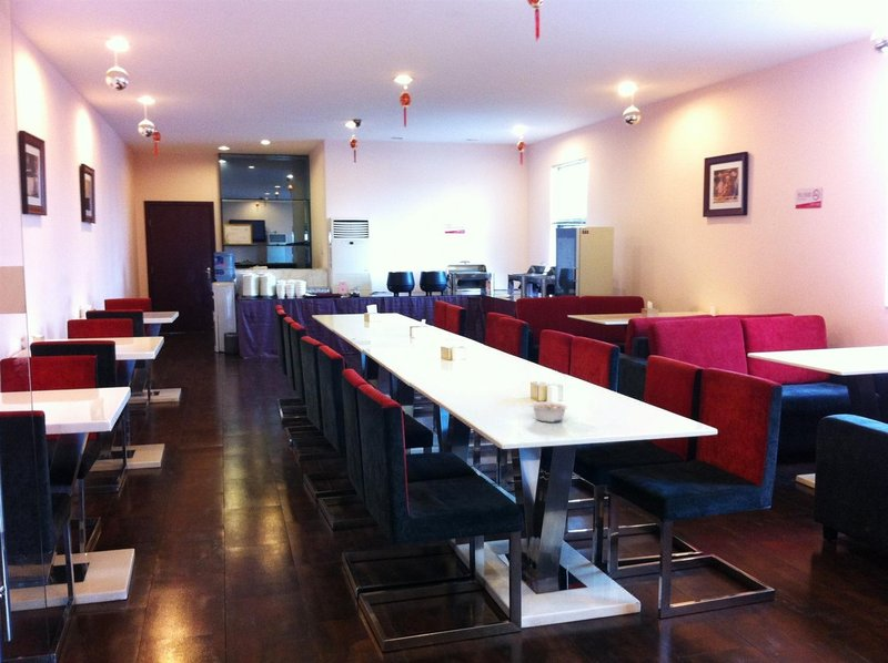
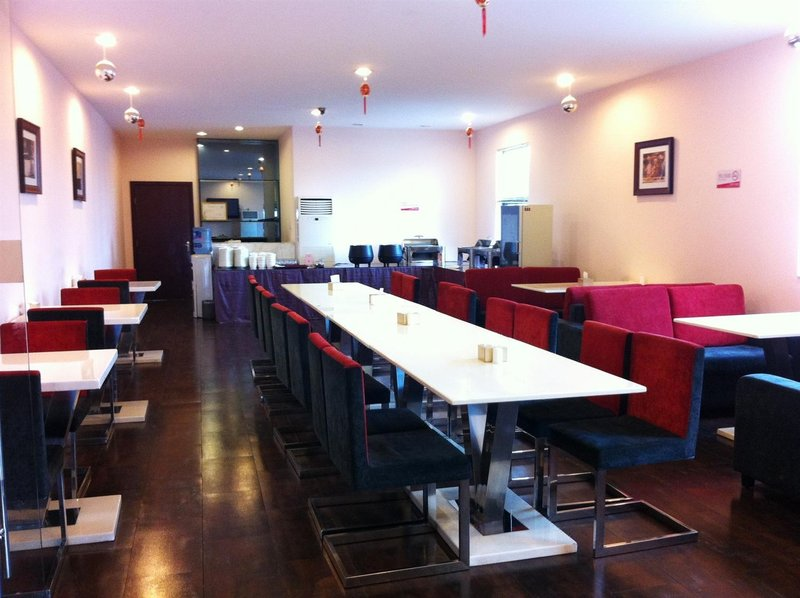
- legume [529,401,569,424]
